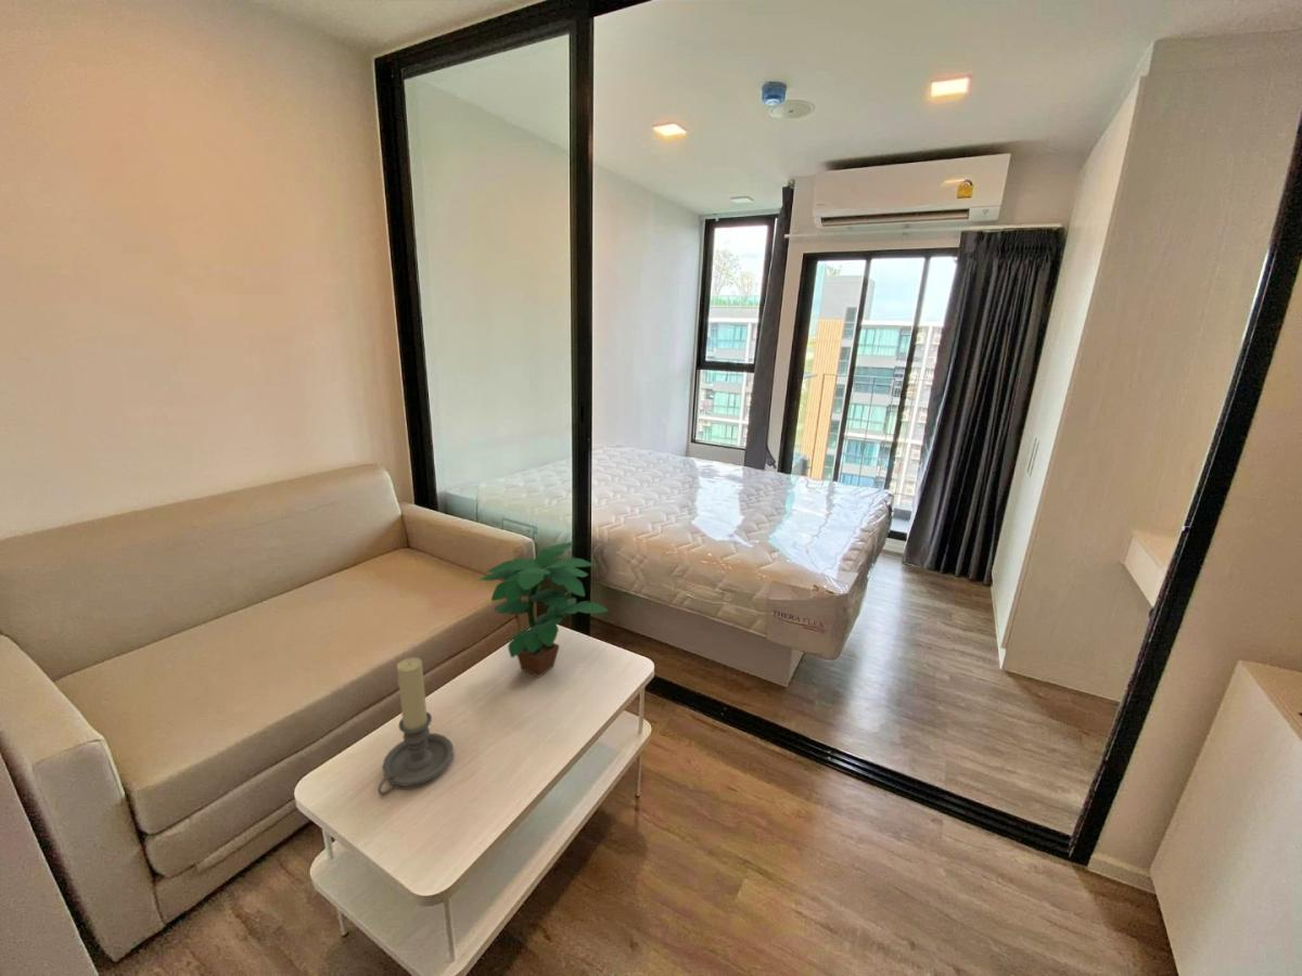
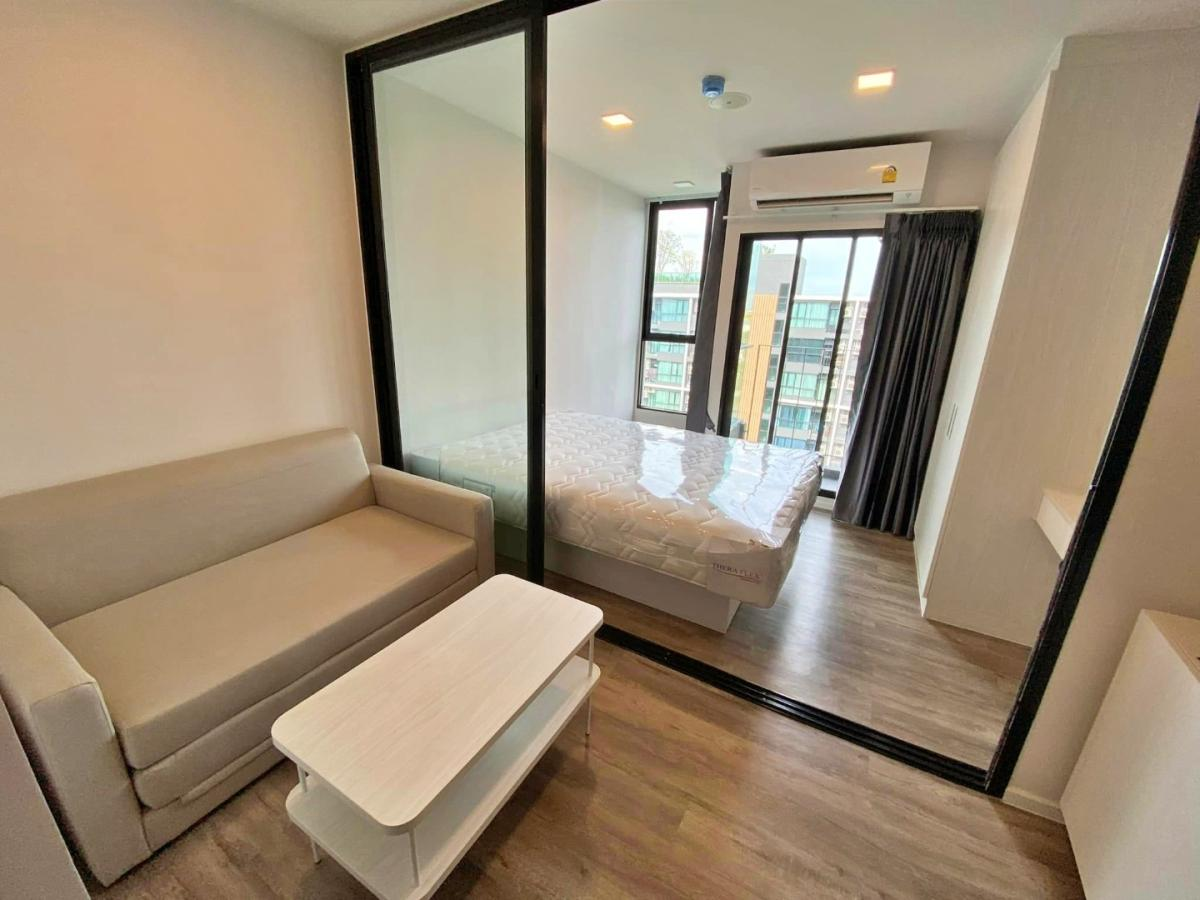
- candle holder [376,656,455,796]
- potted plant [480,541,610,678]
